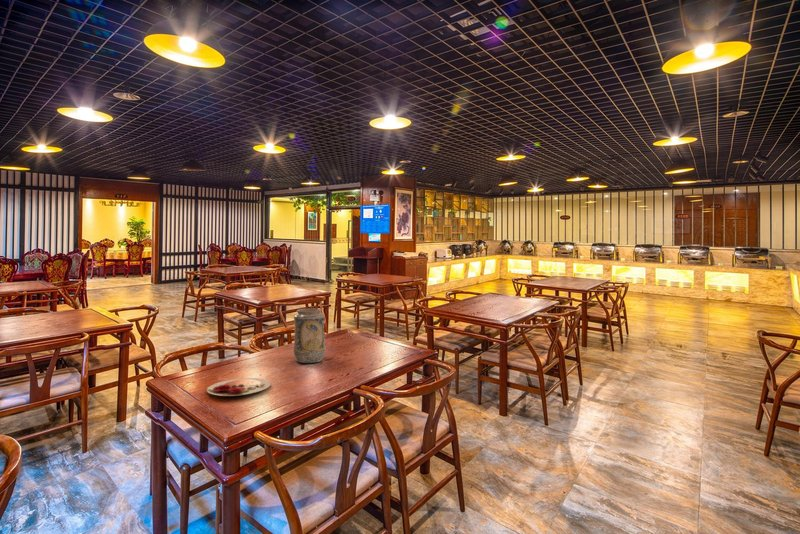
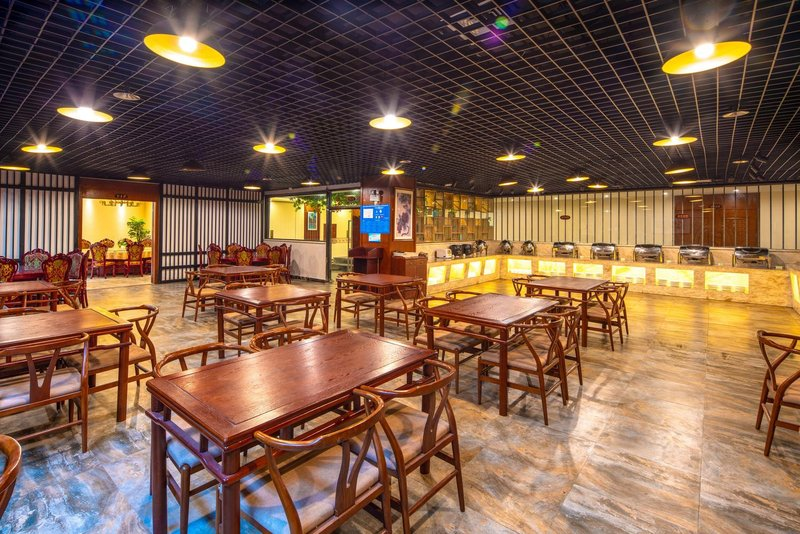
- plate [206,377,272,397]
- decorative vase [293,308,326,364]
